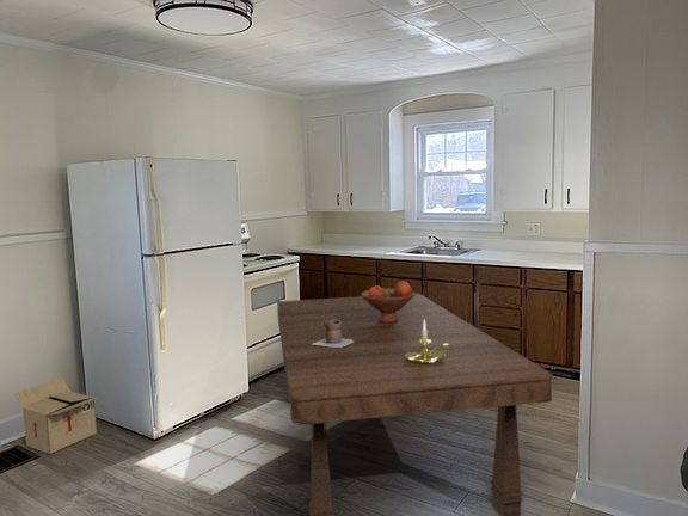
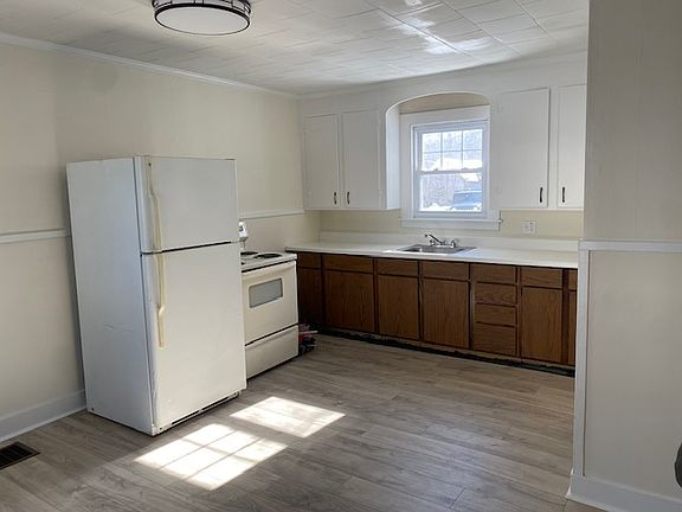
- dining table [276,293,554,516]
- candle holder [405,320,449,364]
- fruit bowl [360,280,417,322]
- vase [312,319,354,348]
- cardboard box [13,376,104,455]
